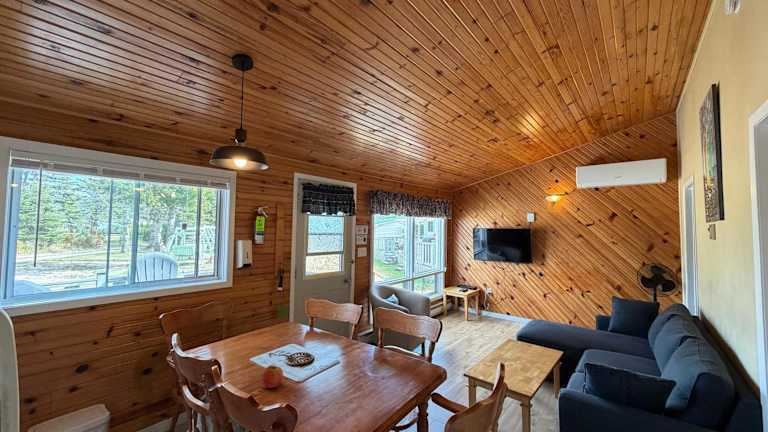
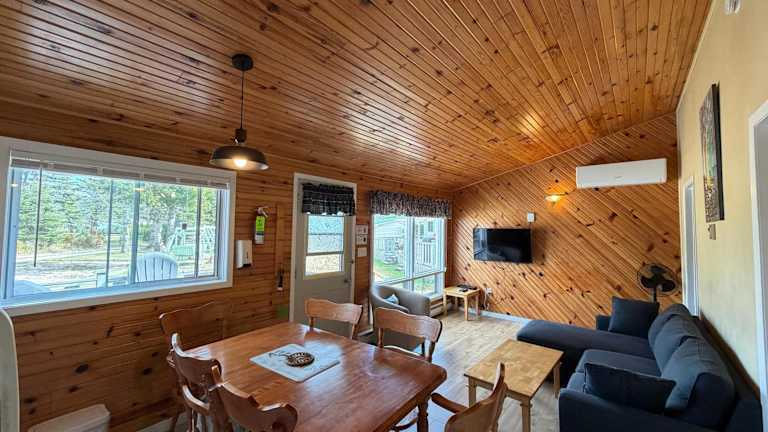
- fruit [261,364,284,389]
